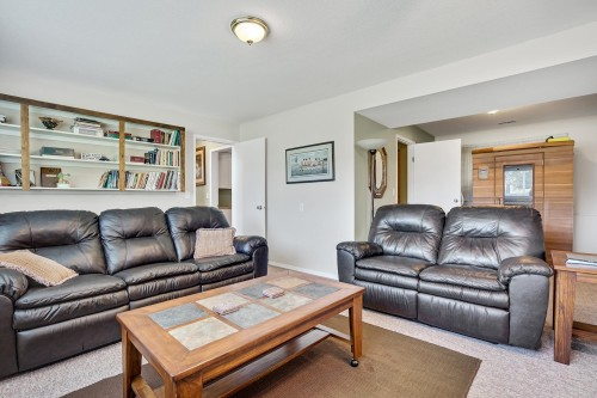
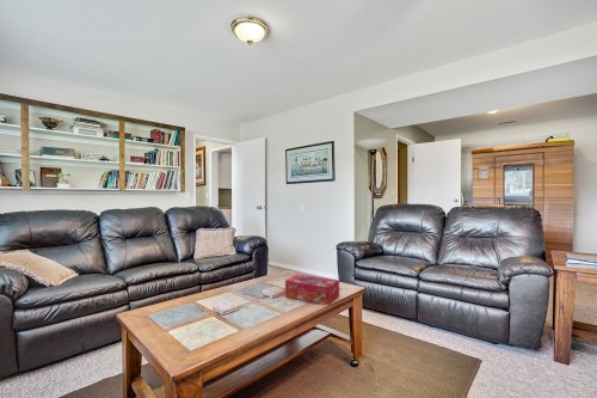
+ tissue box [284,274,340,306]
